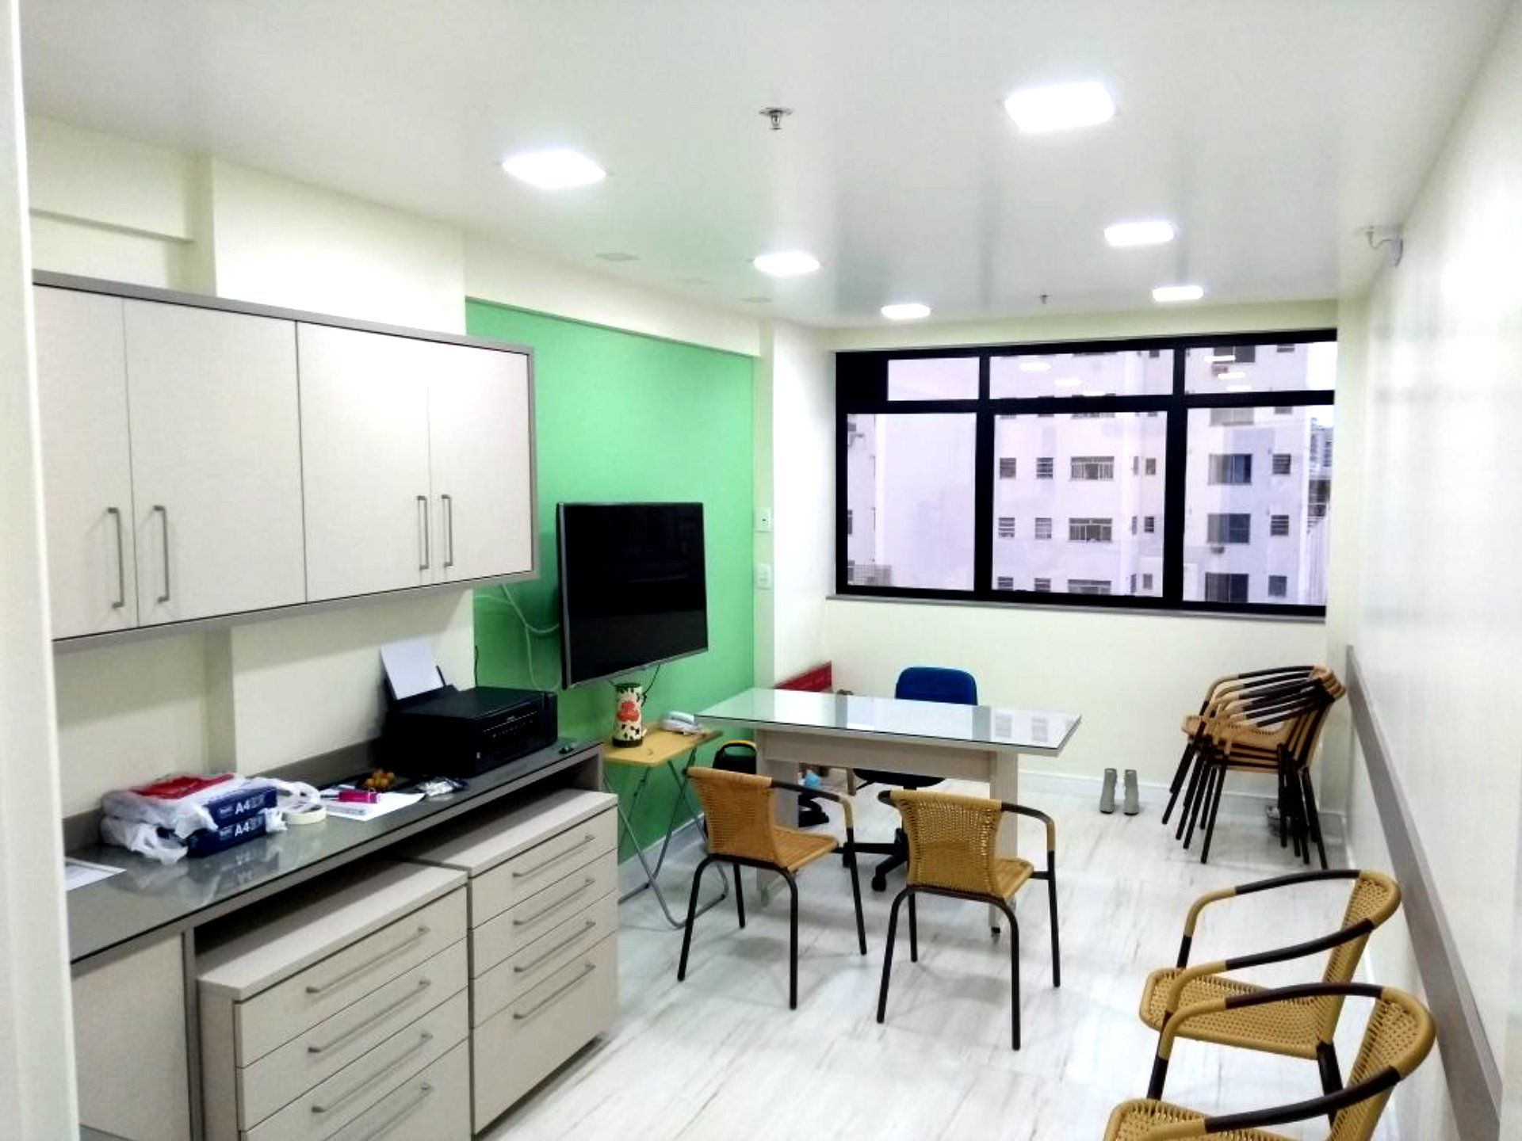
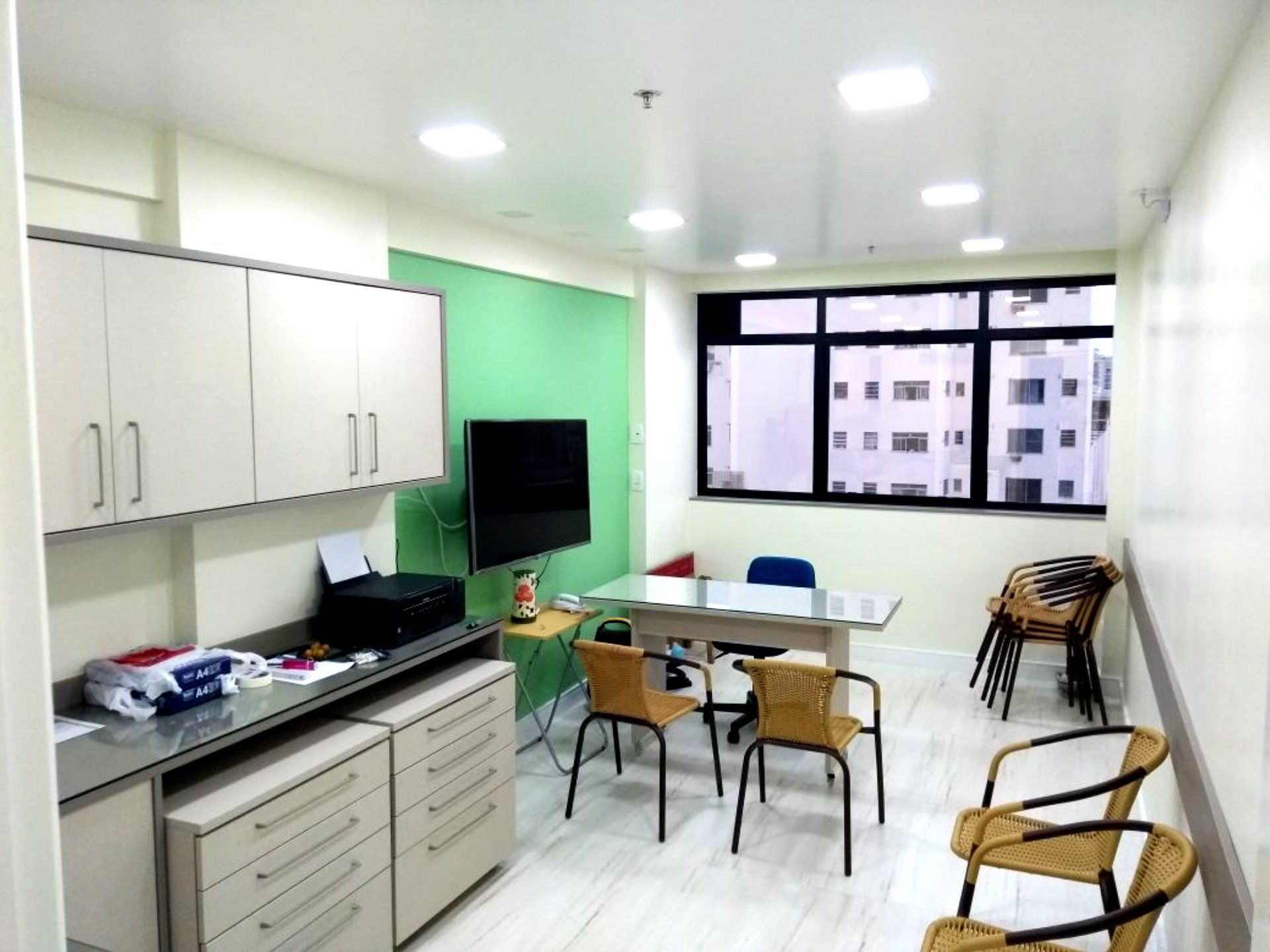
- boots [1099,767,1140,815]
